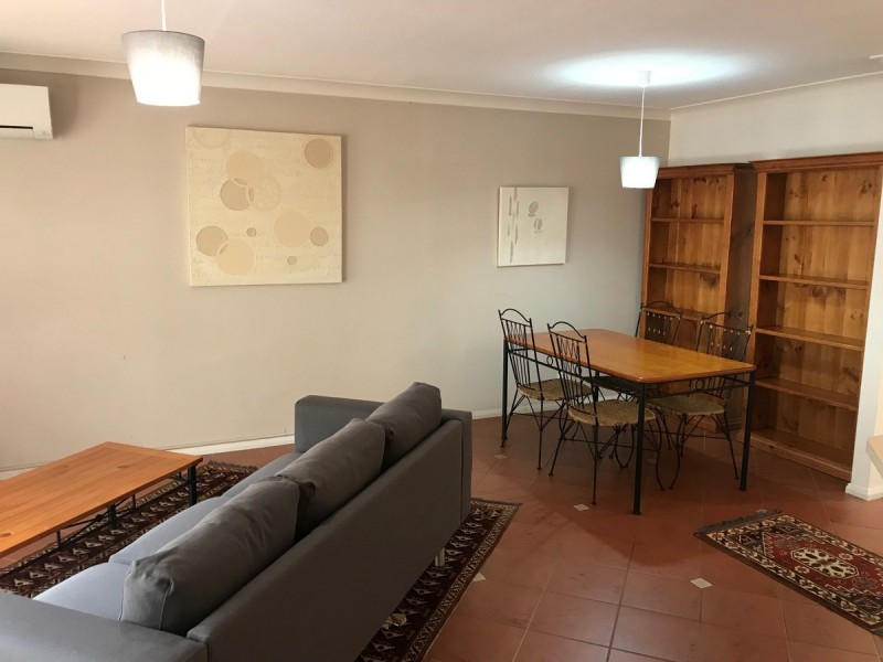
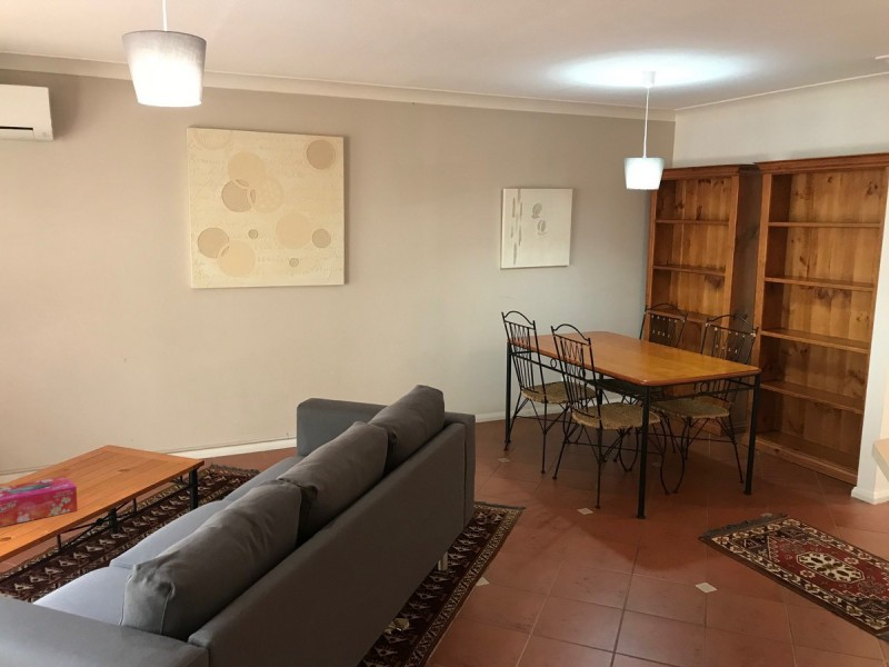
+ tissue box [0,475,79,528]
